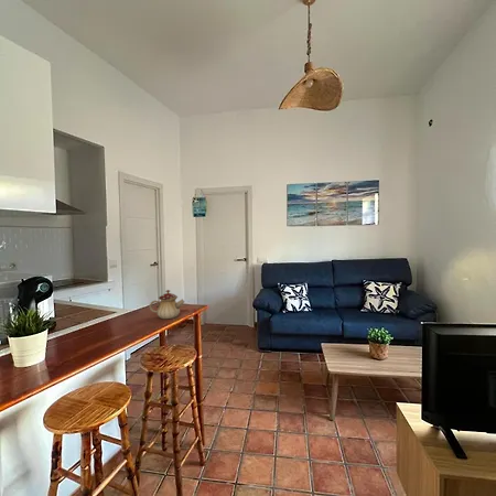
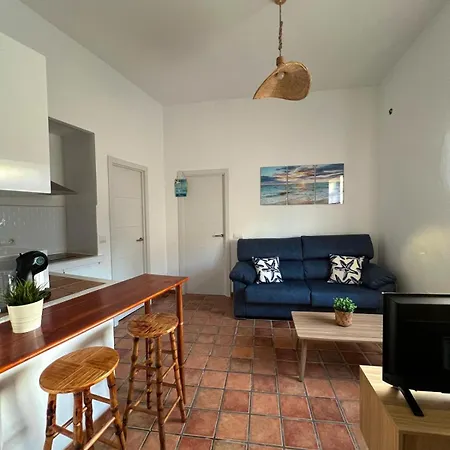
- teapot [149,289,185,320]
